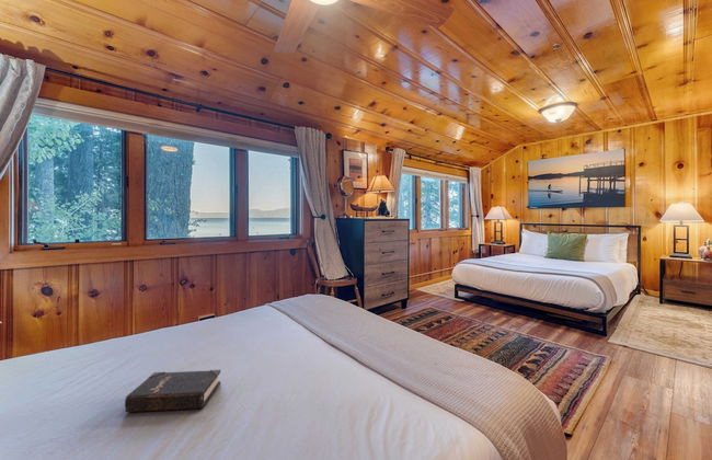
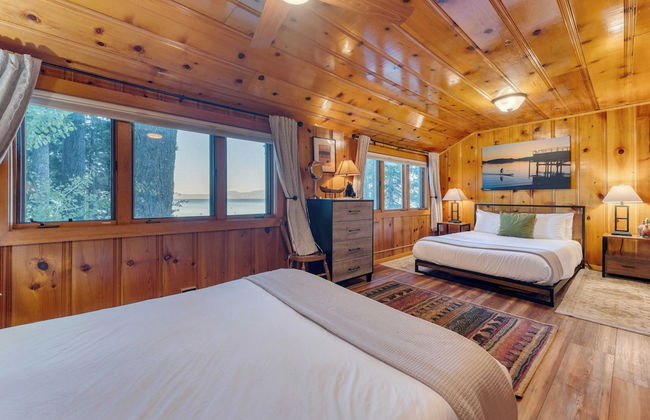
- hardback book [124,369,221,413]
